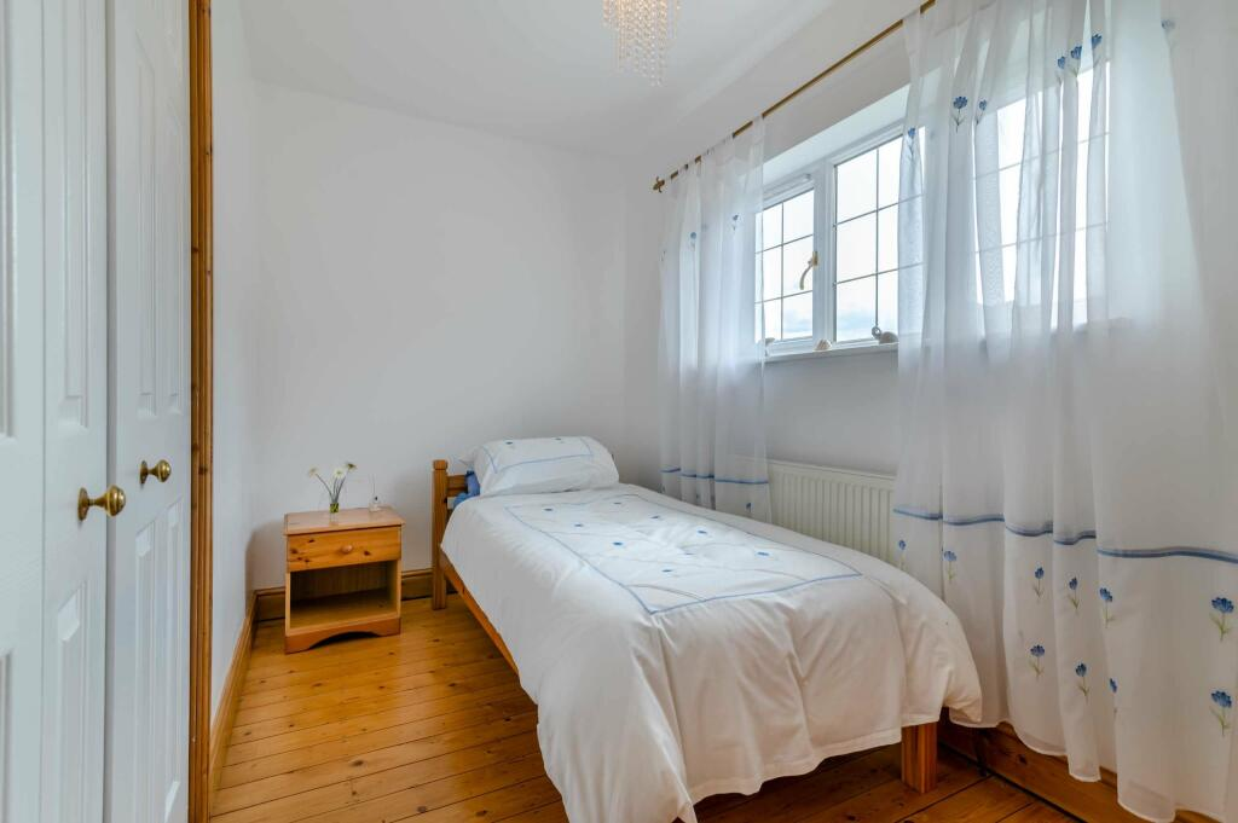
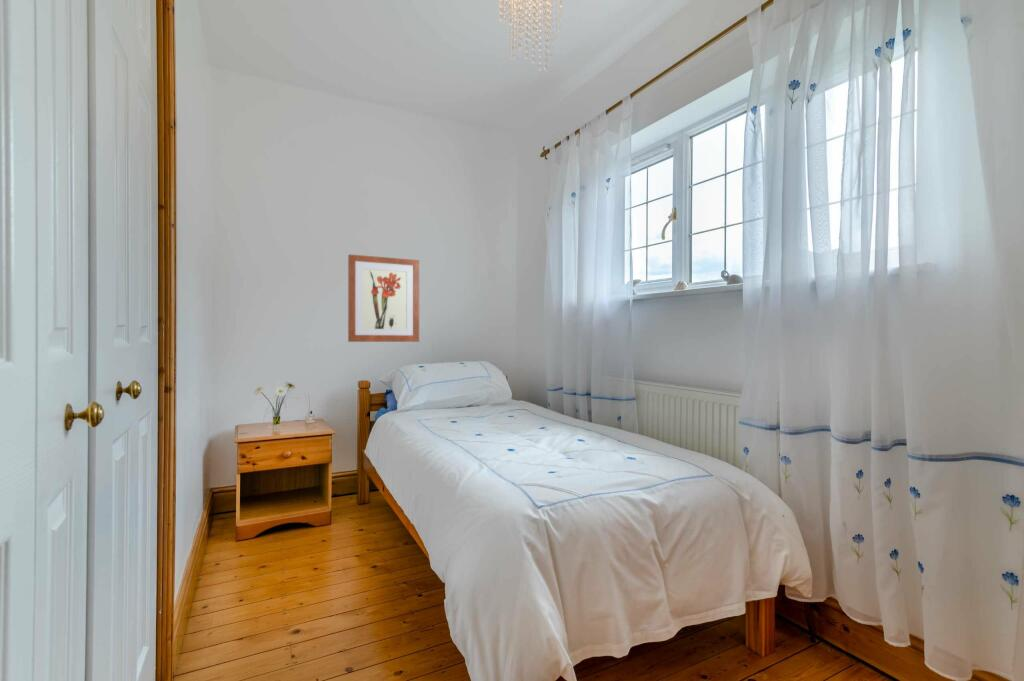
+ wall art [347,253,420,343]
